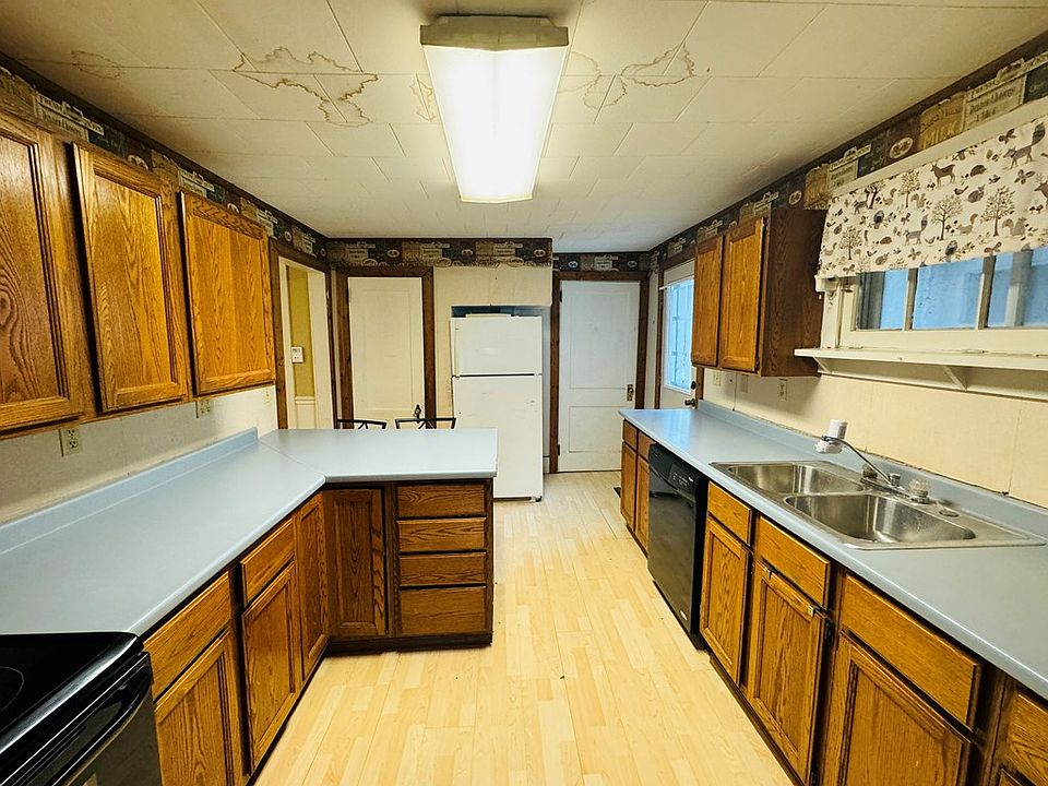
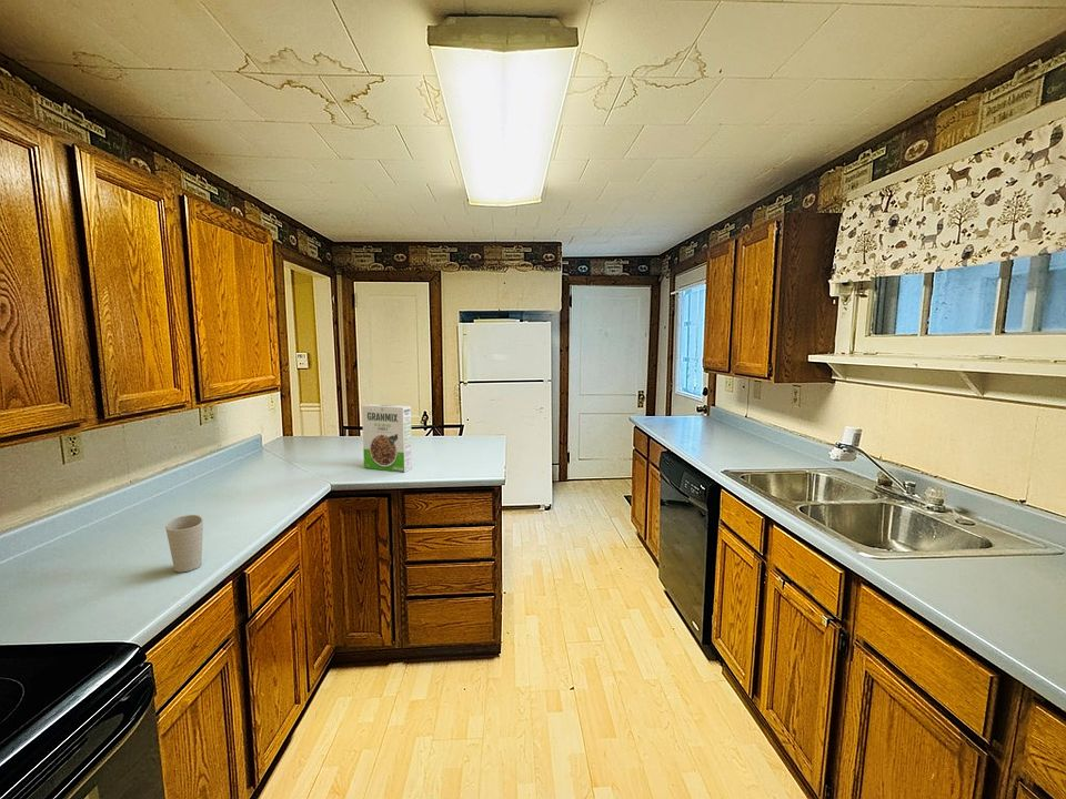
+ cereal box [361,403,413,473]
+ cup [164,514,204,573]
